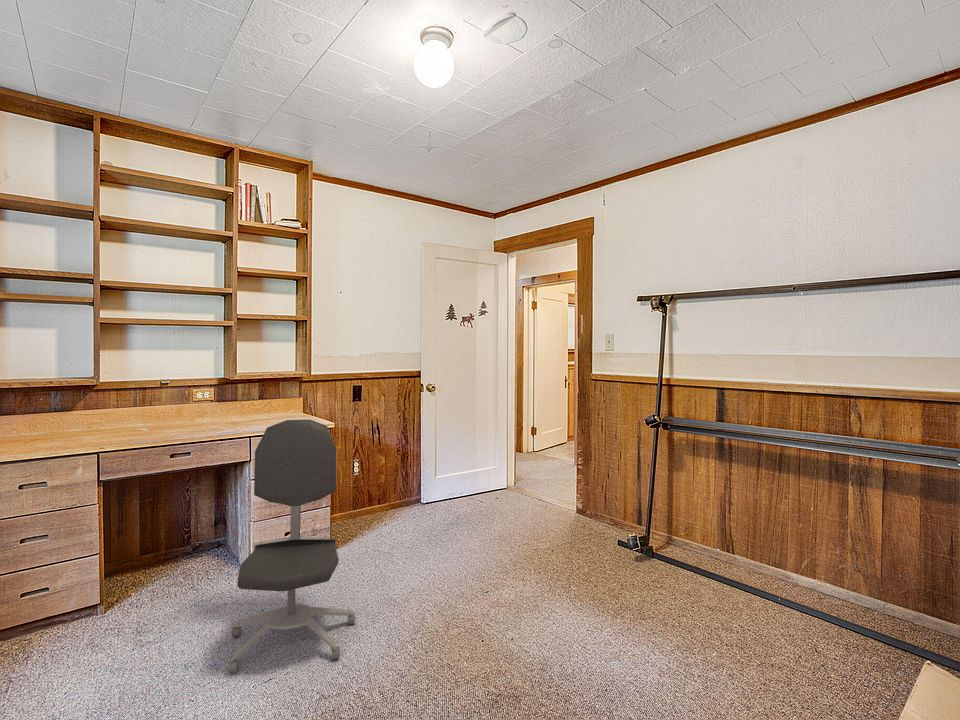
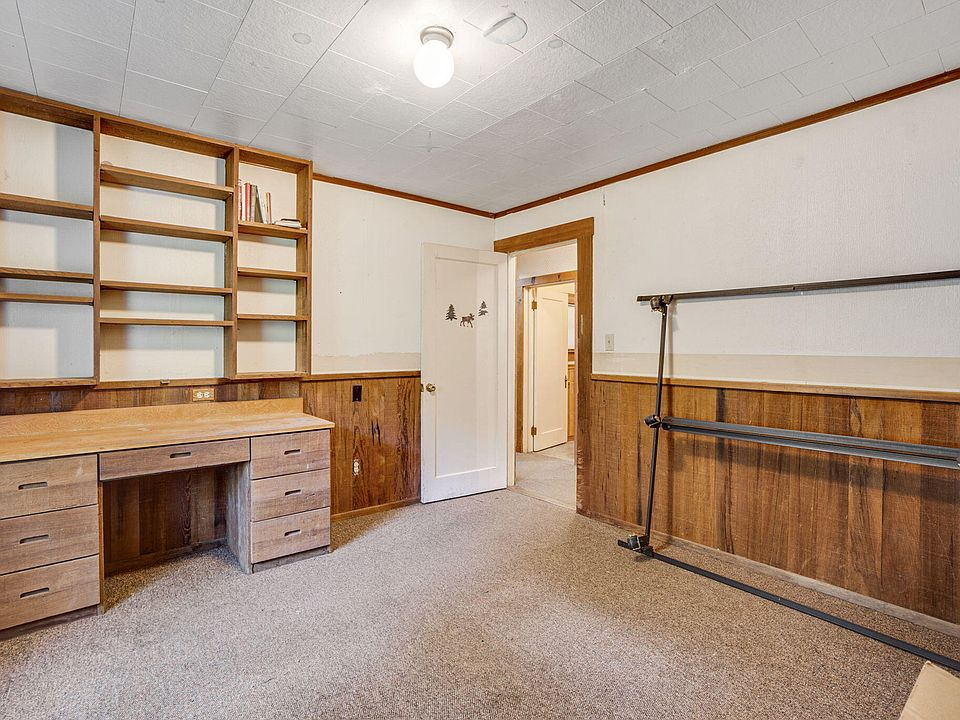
- office chair [227,418,356,674]
